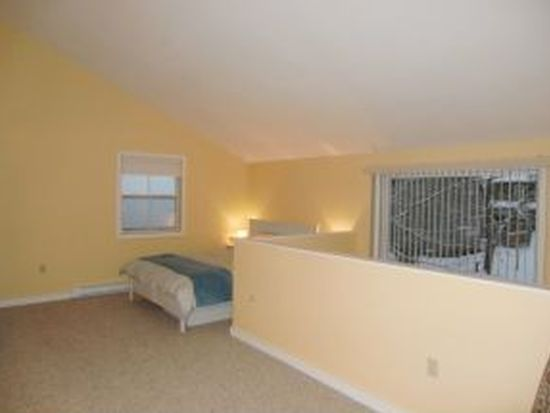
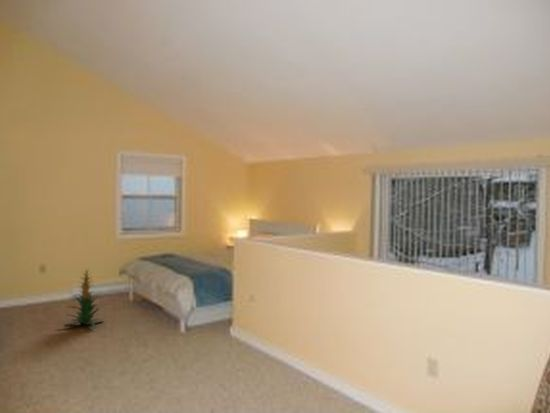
+ indoor plant [65,266,105,328]
